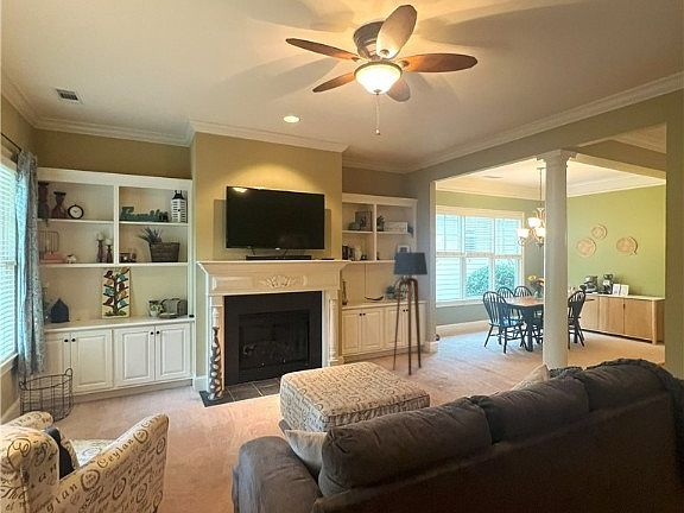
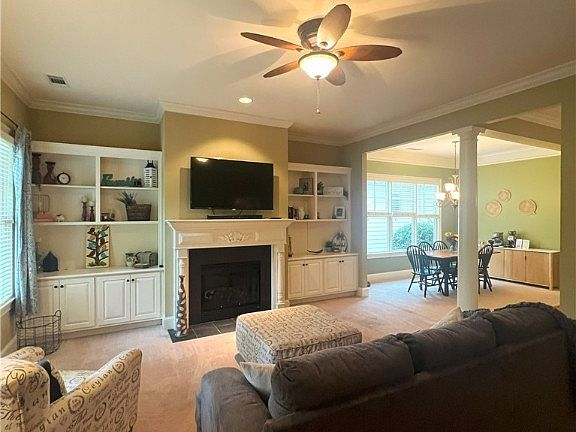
- floor lamp [392,252,429,376]
